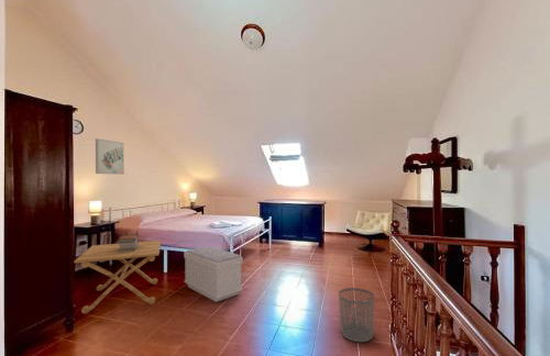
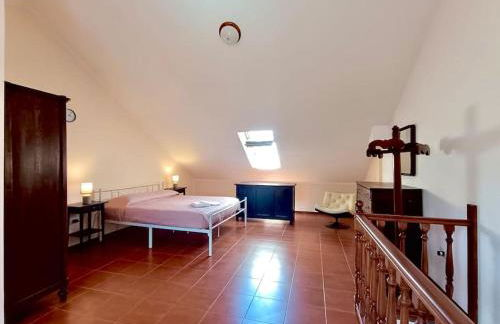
- book stack [117,234,140,253]
- waste bin [338,287,376,343]
- side table [74,240,162,314]
- bench [183,245,244,303]
- wall art [95,137,125,176]
